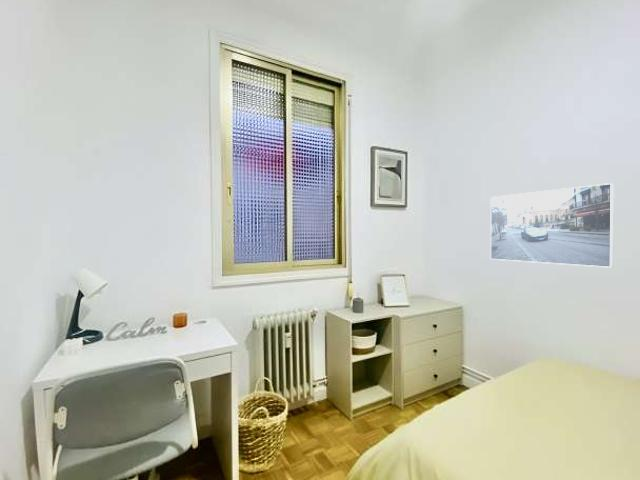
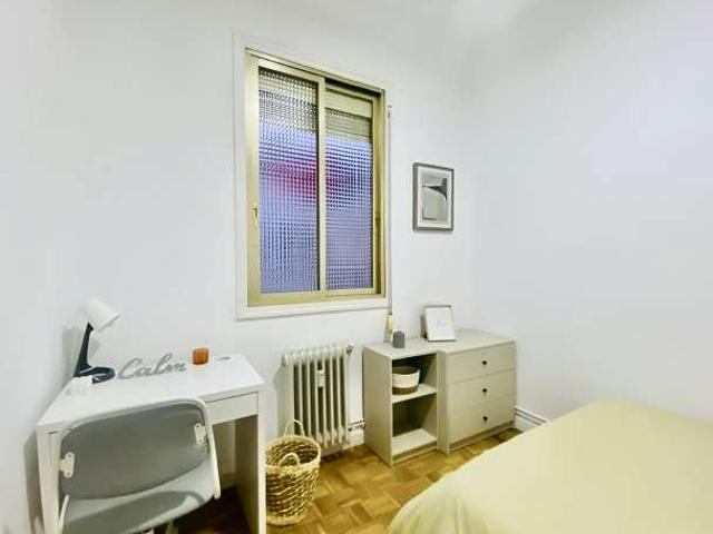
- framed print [489,182,615,269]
